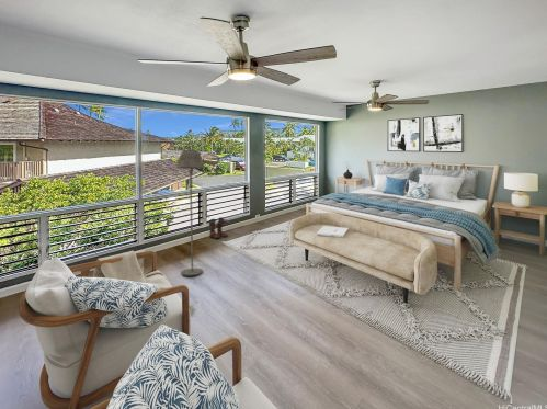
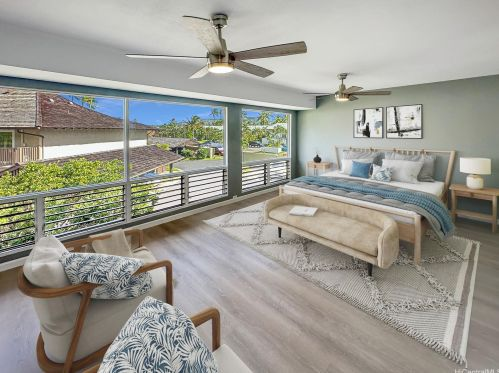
- boots [207,216,230,239]
- floor lamp [175,148,206,277]
